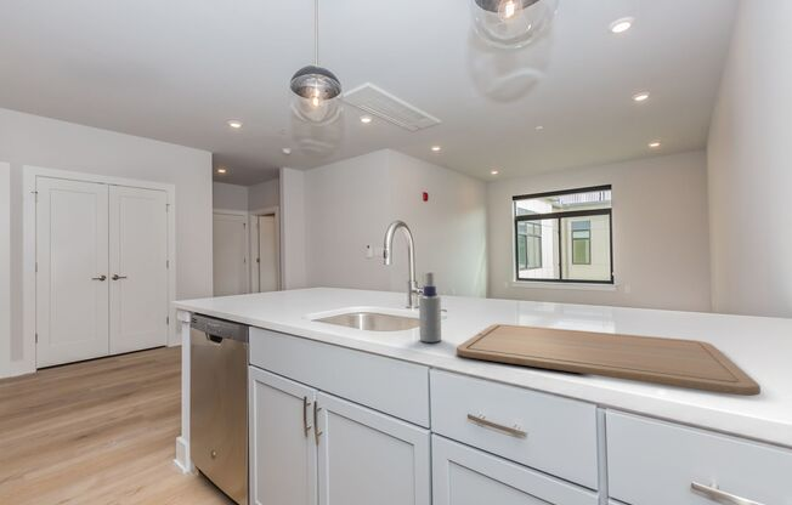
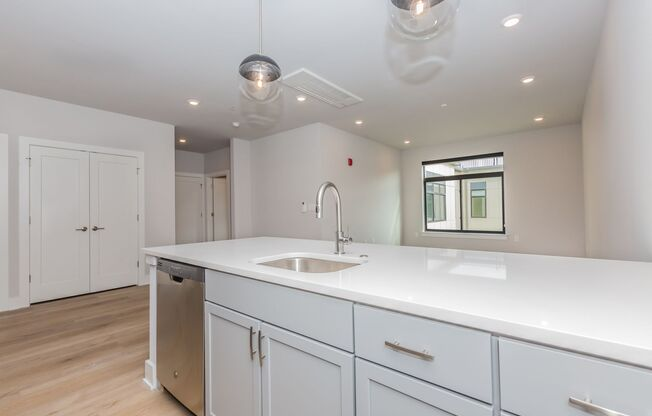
- chopping board [456,323,762,397]
- spray bottle [418,271,442,344]
